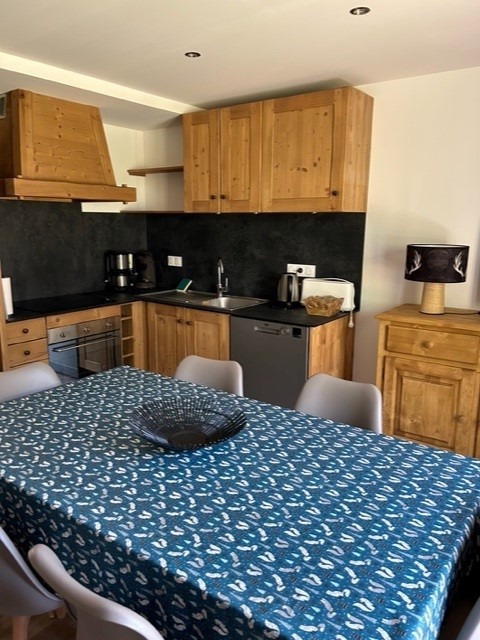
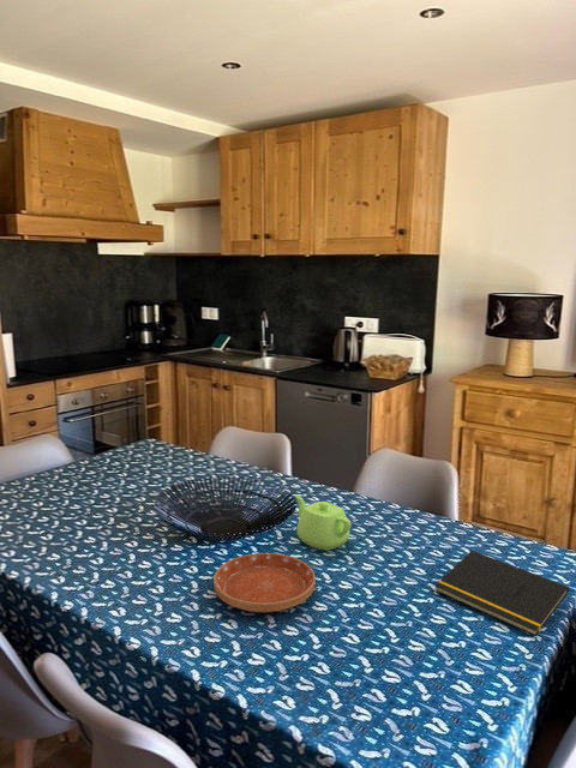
+ saucer [212,552,317,613]
+ notepad [434,550,570,637]
+ teapot [294,493,352,552]
